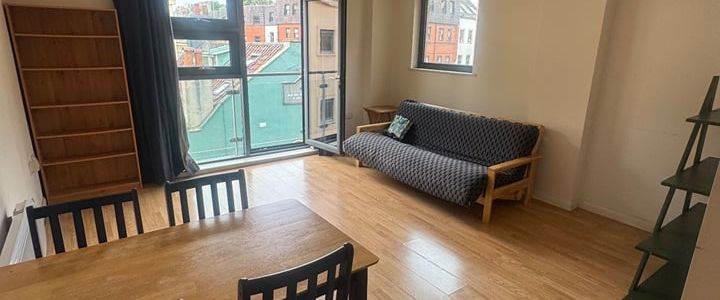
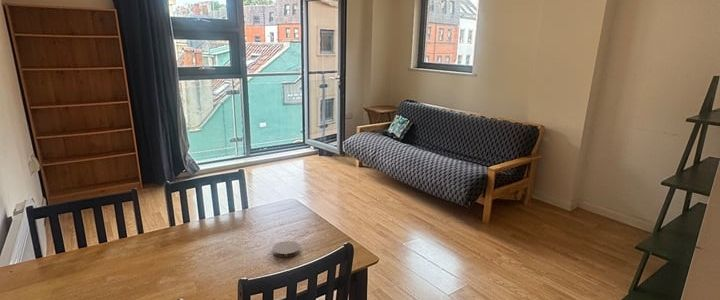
+ coaster [272,240,301,258]
